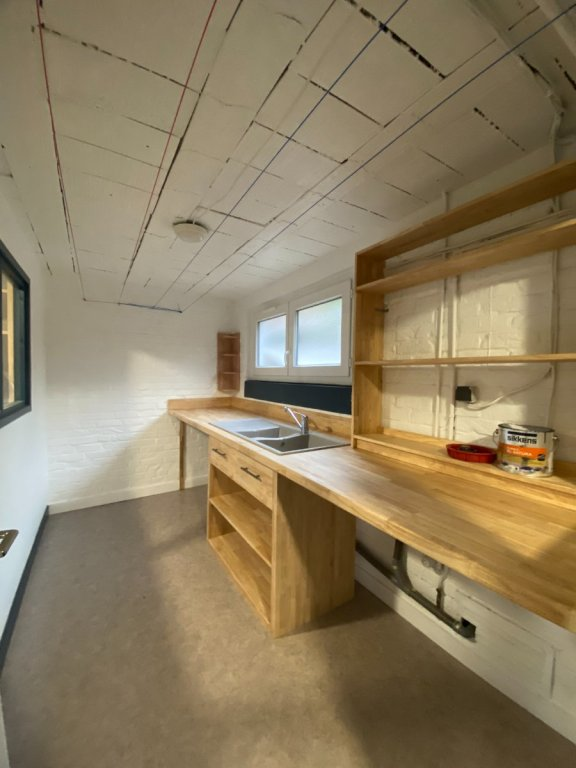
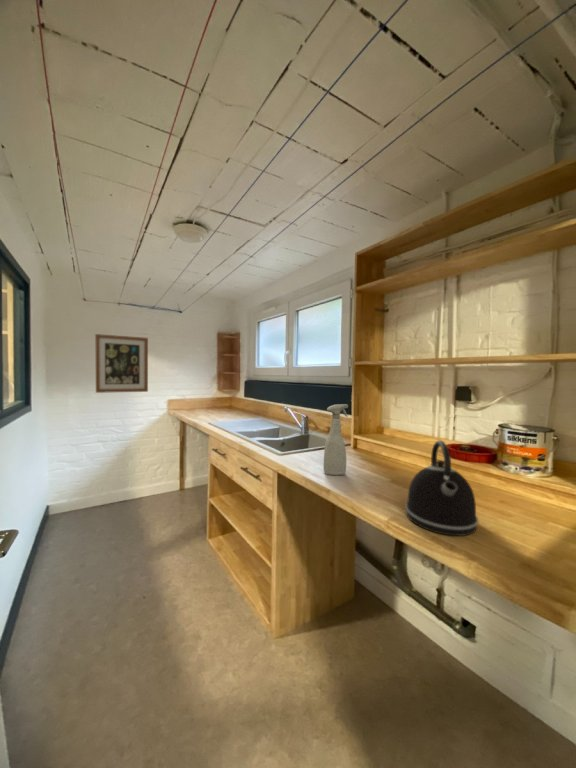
+ spray bottle [323,403,349,476]
+ kettle [404,439,479,537]
+ wall art [94,333,149,394]
